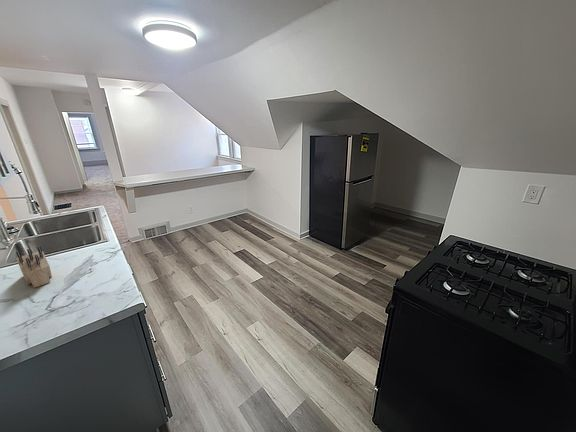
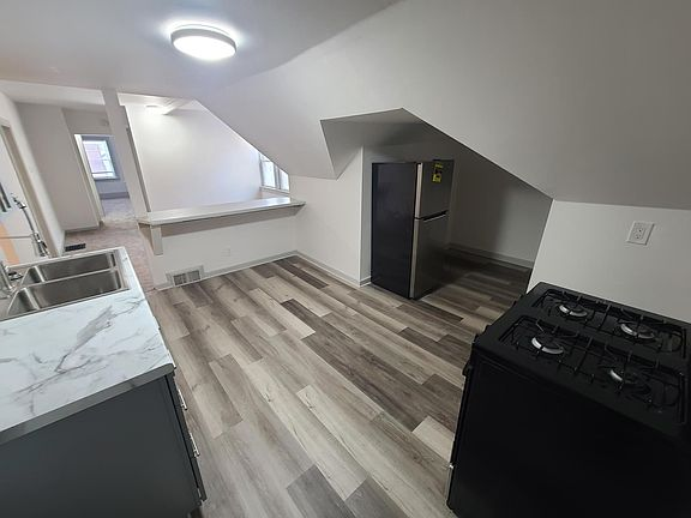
- knife block [15,246,53,289]
